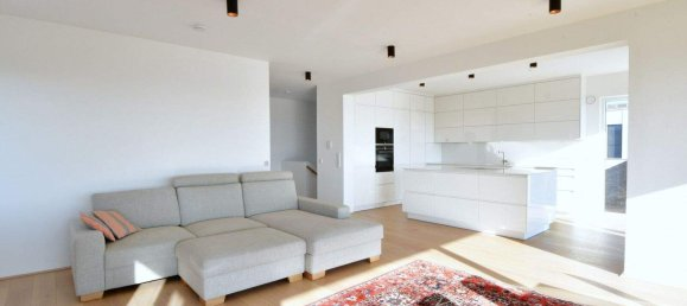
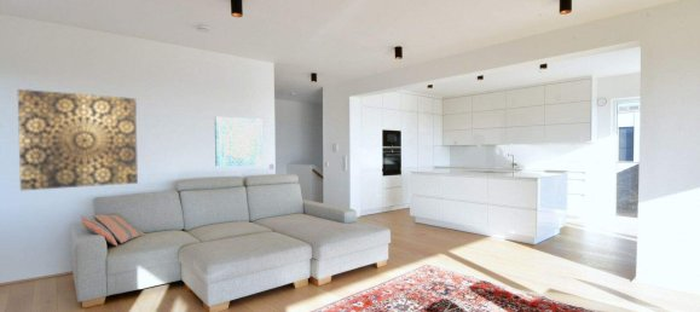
+ wall art [214,116,264,167]
+ wall art [17,88,139,192]
